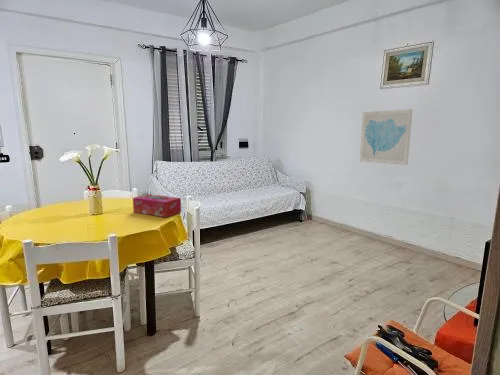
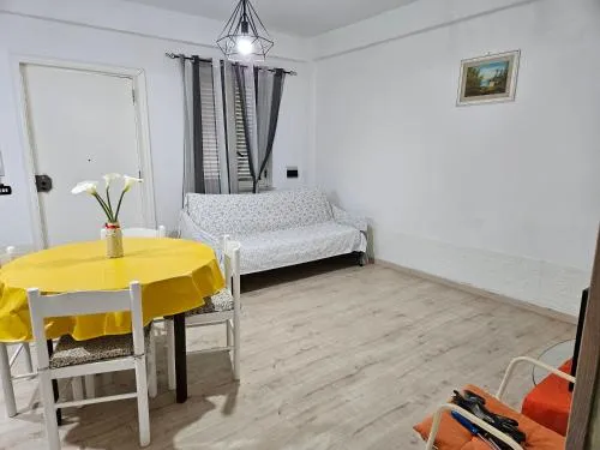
- tissue box [132,193,182,218]
- wall art [359,108,413,166]
